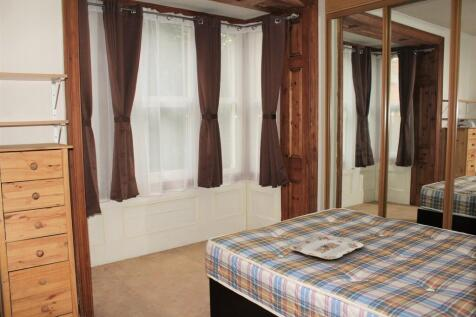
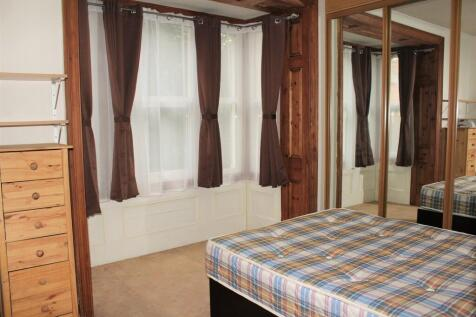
- serving tray [288,234,365,260]
